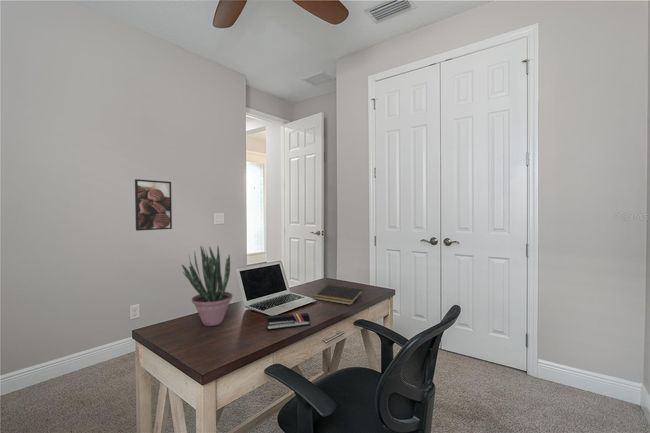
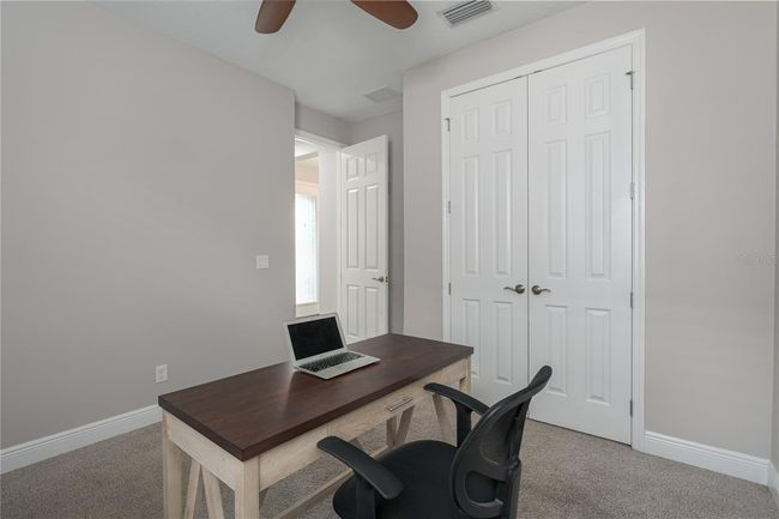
- potted plant [181,244,233,327]
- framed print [134,178,173,232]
- notepad [313,284,364,306]
- stapler [265,312,311,331]
